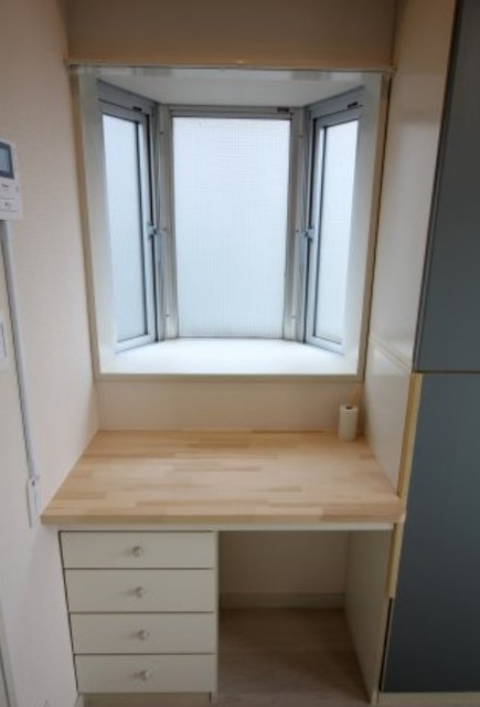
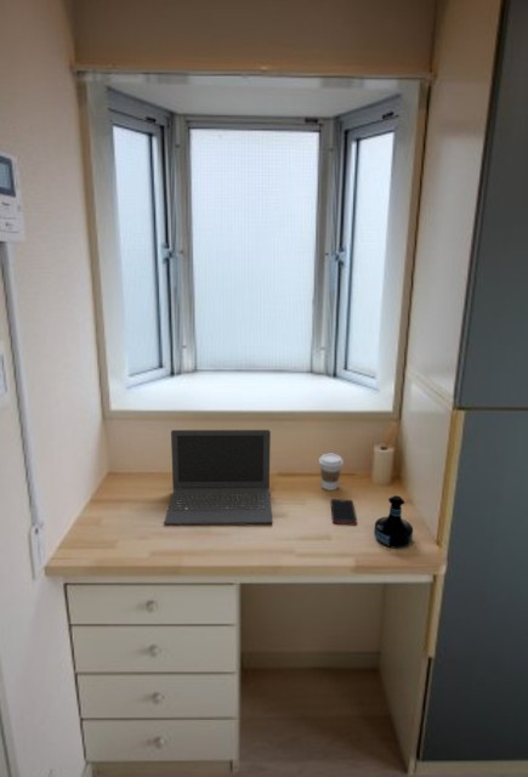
+ laptop computer [163,429,273,526]
+ tequila bottle [373,494,414,550]
+ cell phone [329,498,358,526]
+ coffee cup [318,453,345,492]
